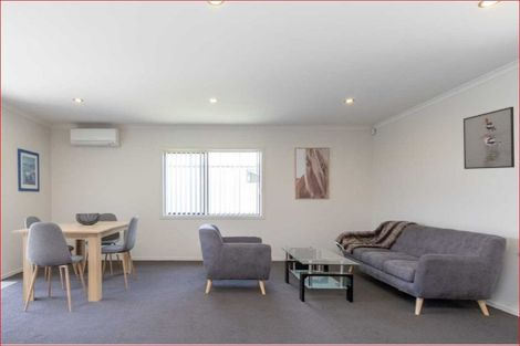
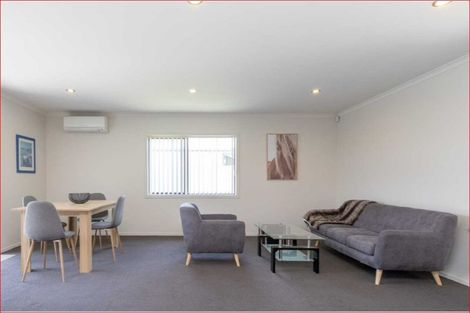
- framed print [462,106,516,170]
